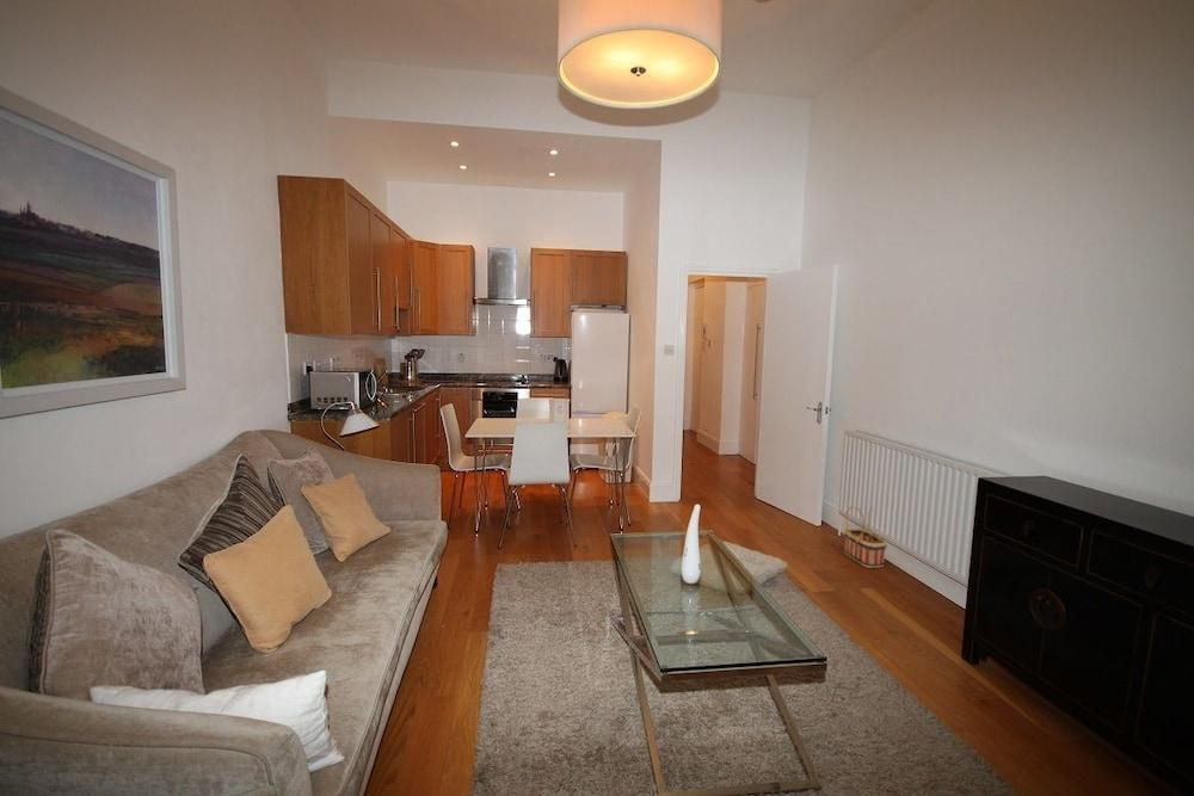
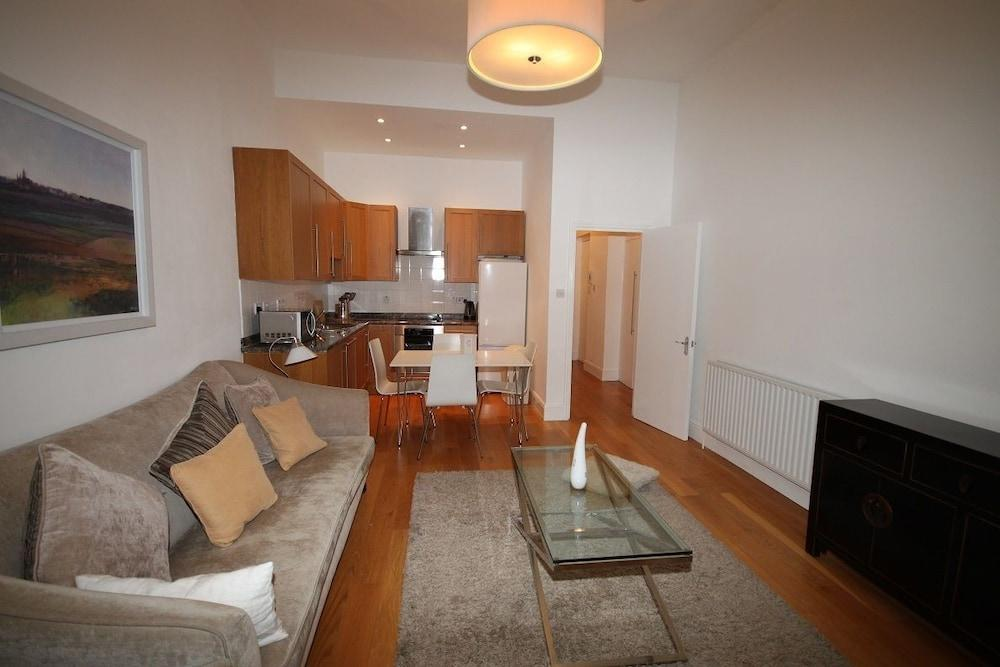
- basket [843,505,888,569]
